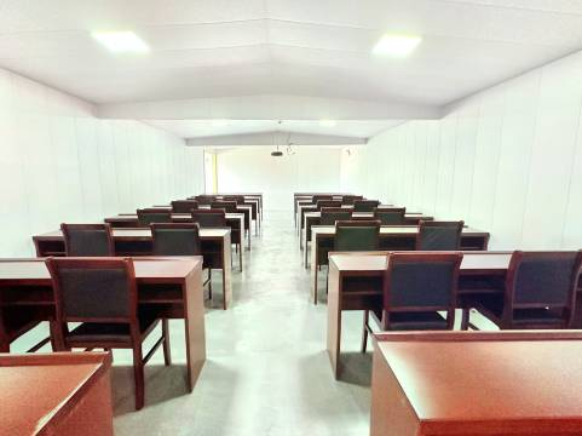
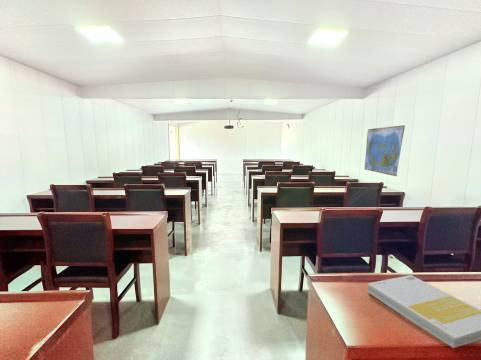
+ world map [364,124,406,177]
+ book [366,274,481,349]
